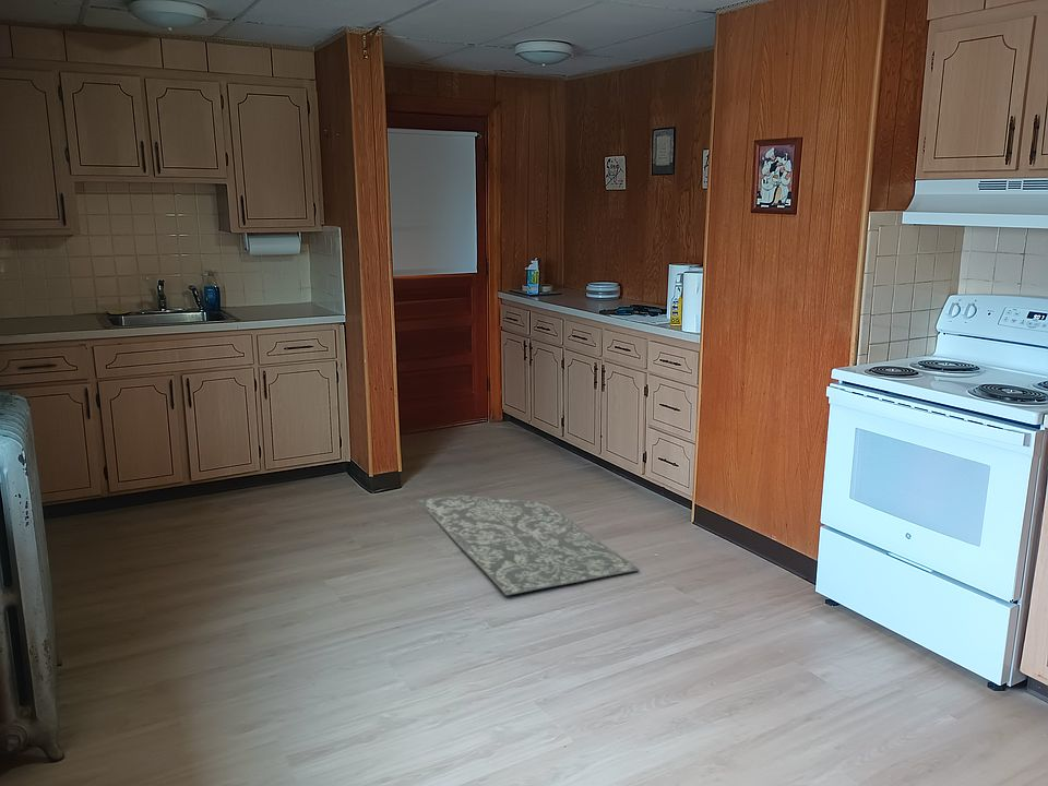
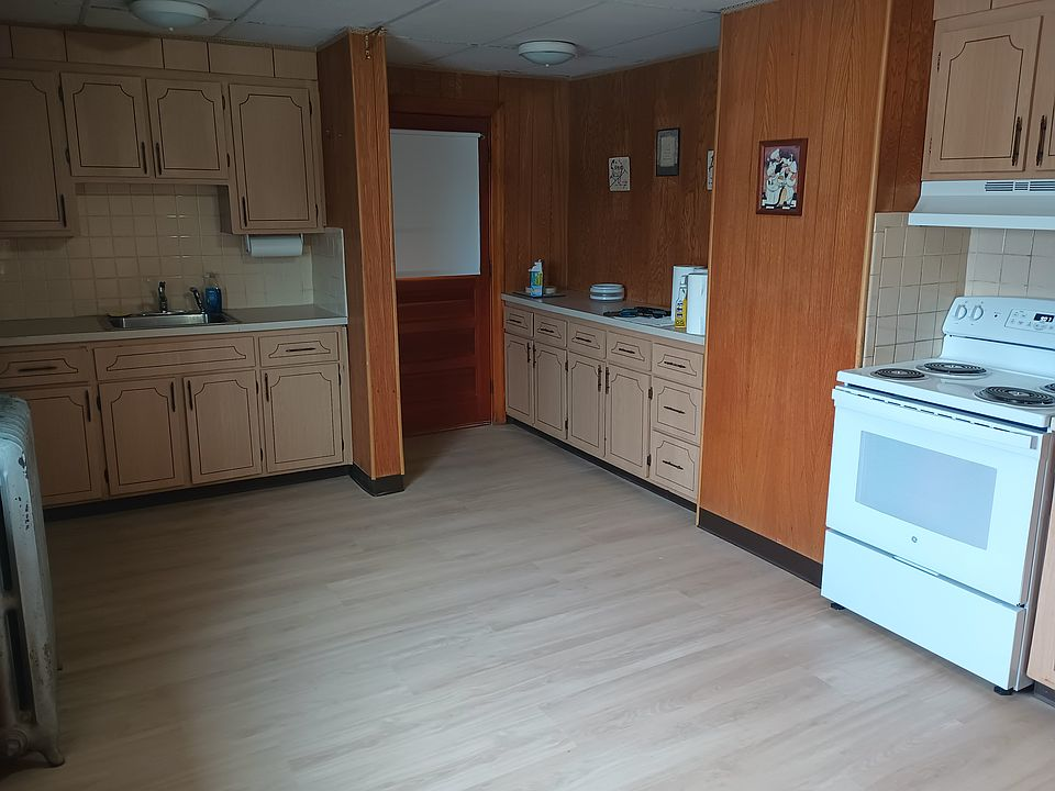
- rug [416,493,640,597]
